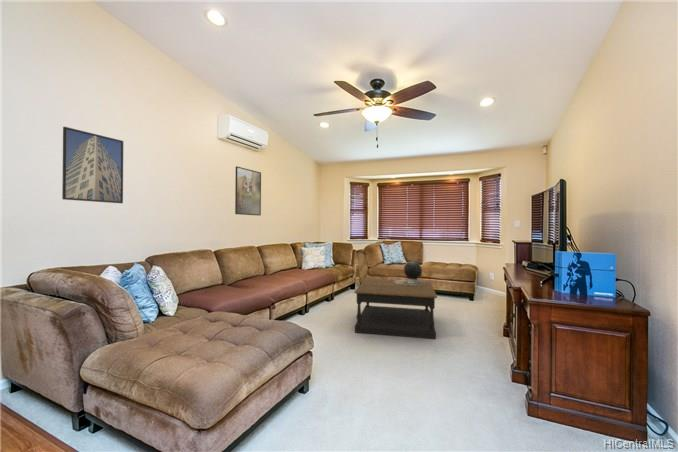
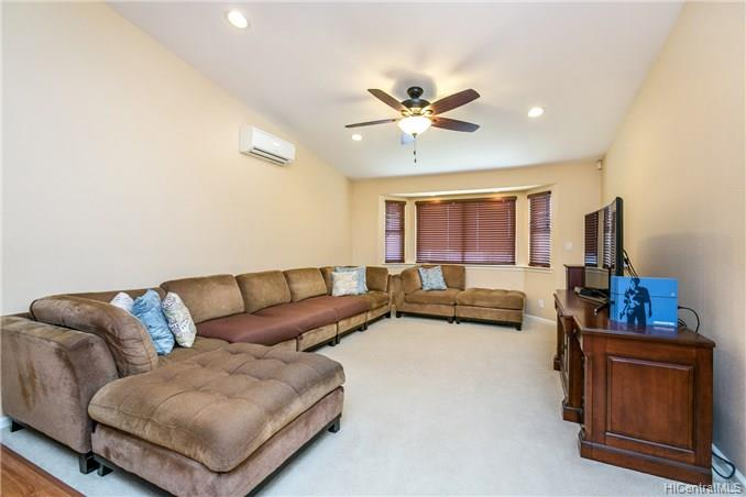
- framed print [61,126,124,204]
- coffee table [353,277,438,340]
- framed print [234,165,262,217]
- decorative sphere [394,260,425,286]
